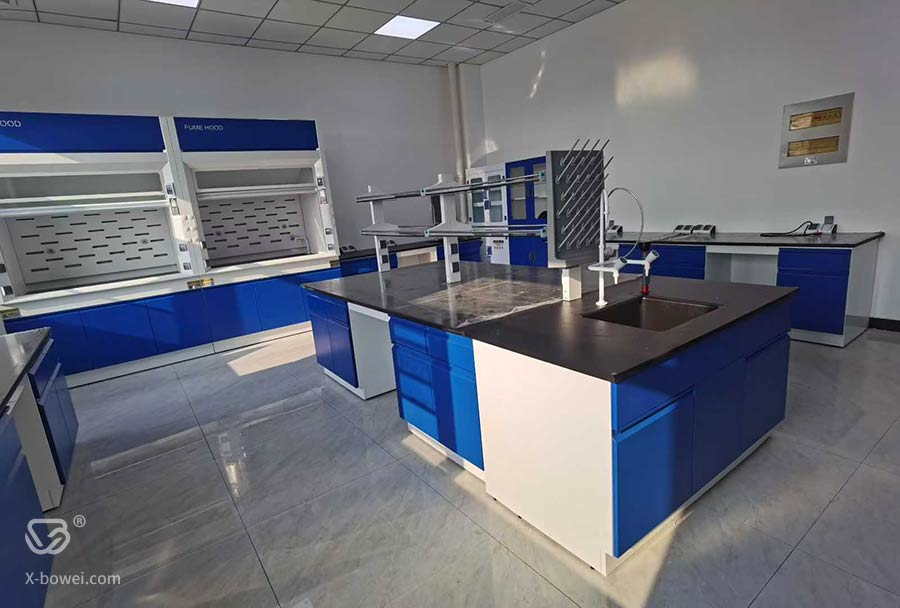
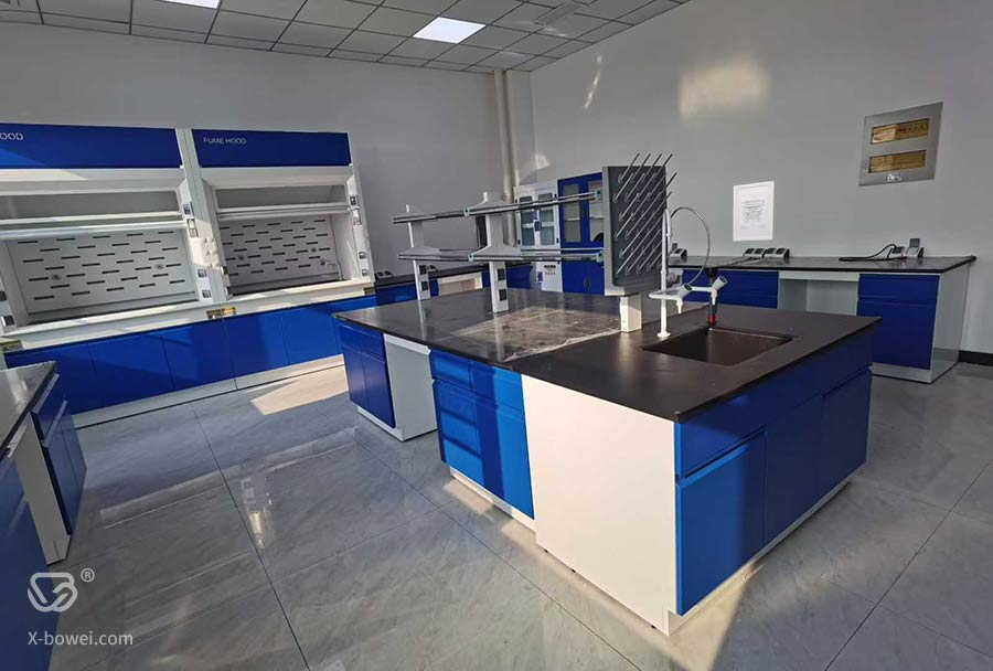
+ wall art [732,180,776,242]
